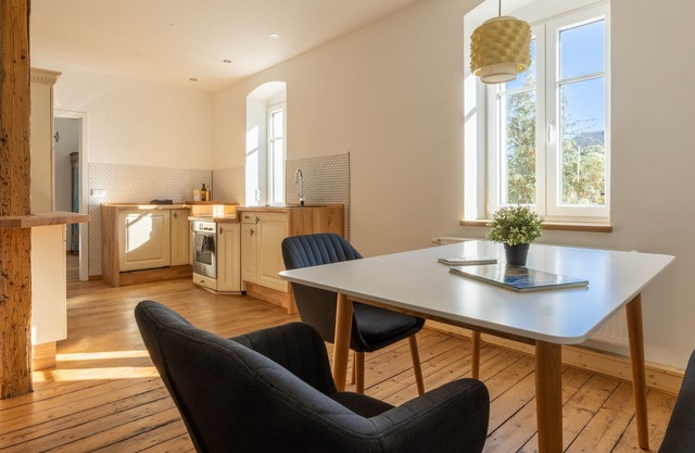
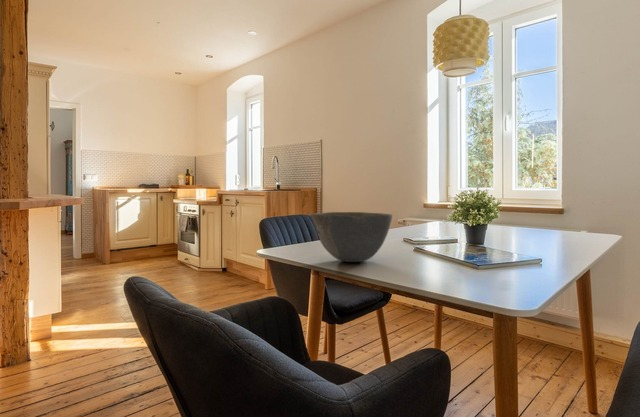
+ bowl [310,211,393,263]
